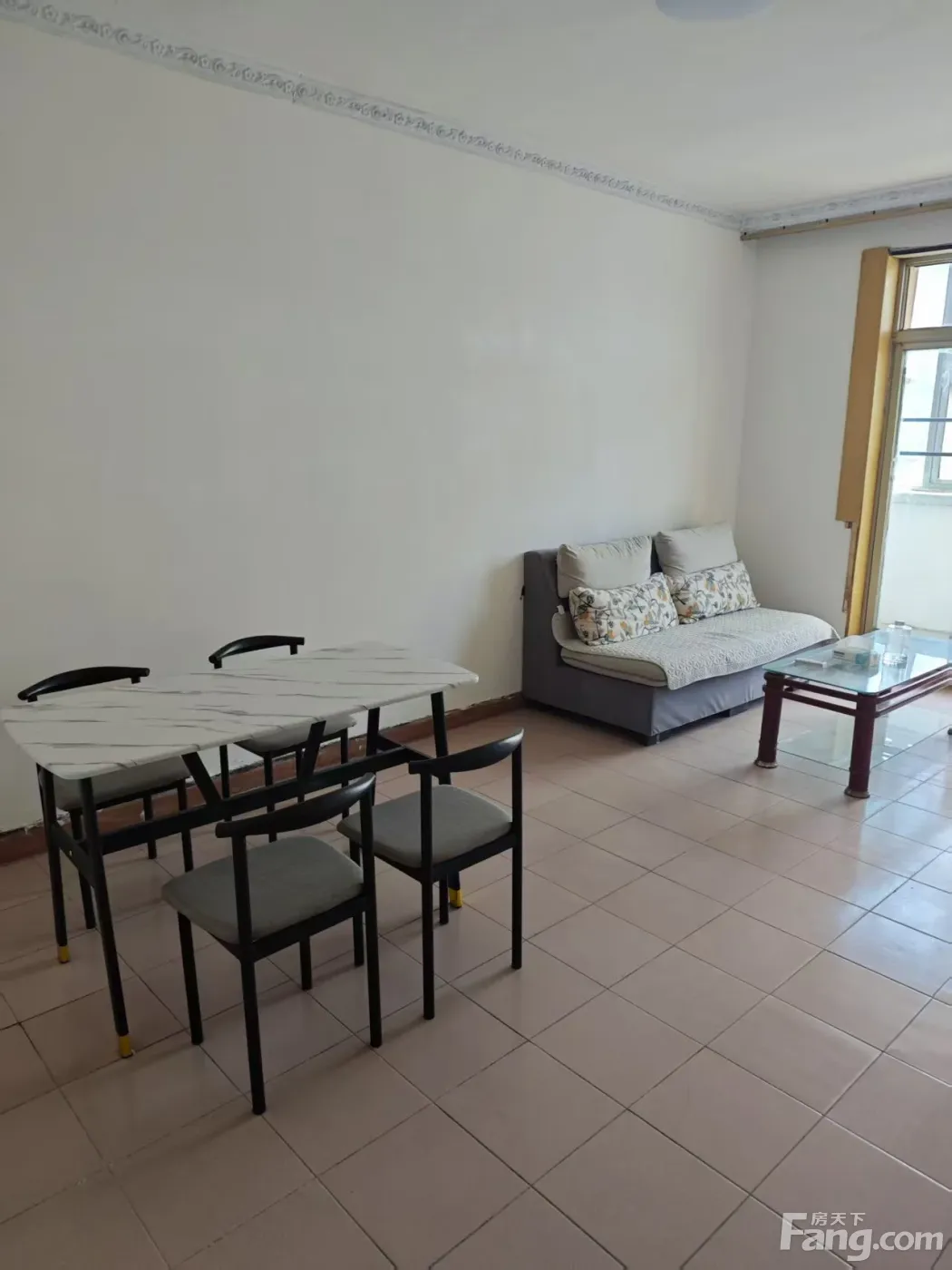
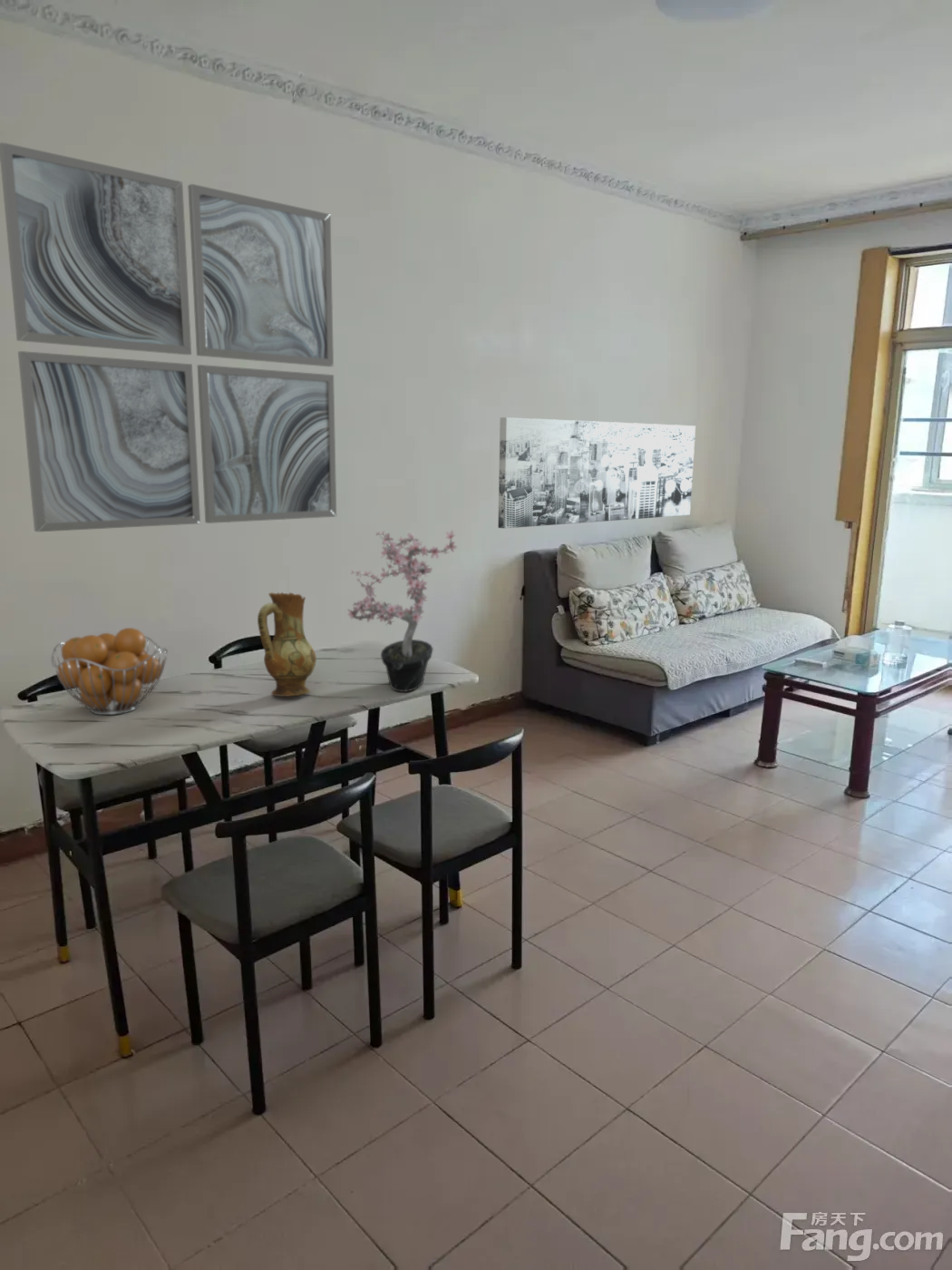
+ potted plant [346,529,458,693]
+ fruit basket [51,627,169,716]
+ wall art [0,142,337,532]
+ ceramic jug [257,591,317,698]
+ wall art [497,416,696,530]
